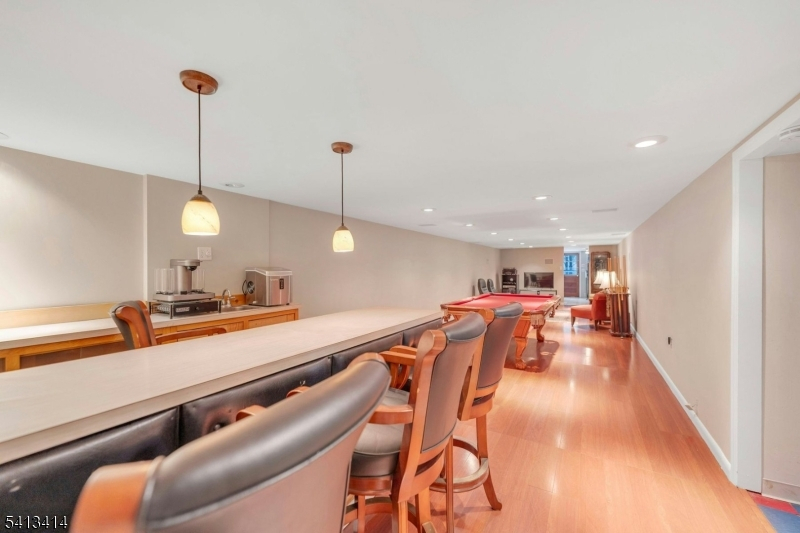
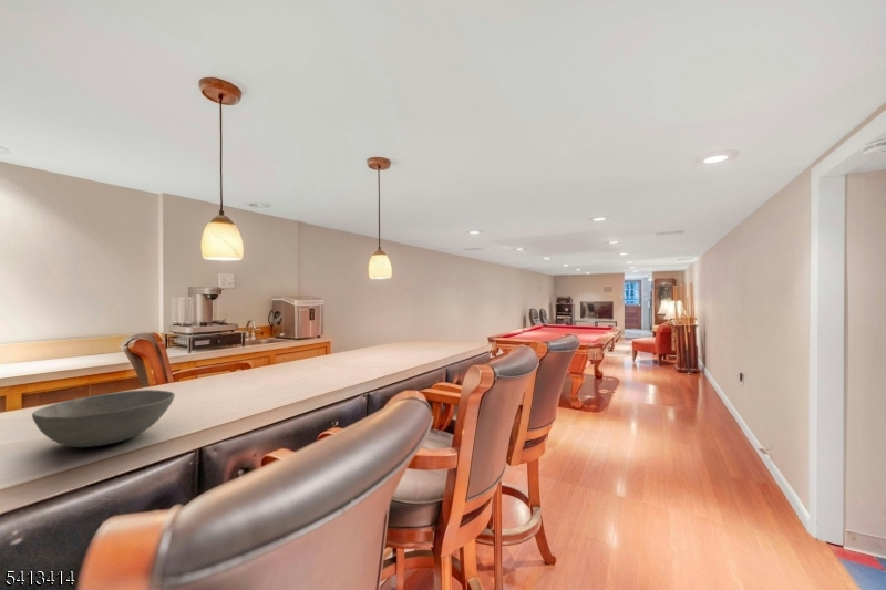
+ bowl [31,389,176,448]
